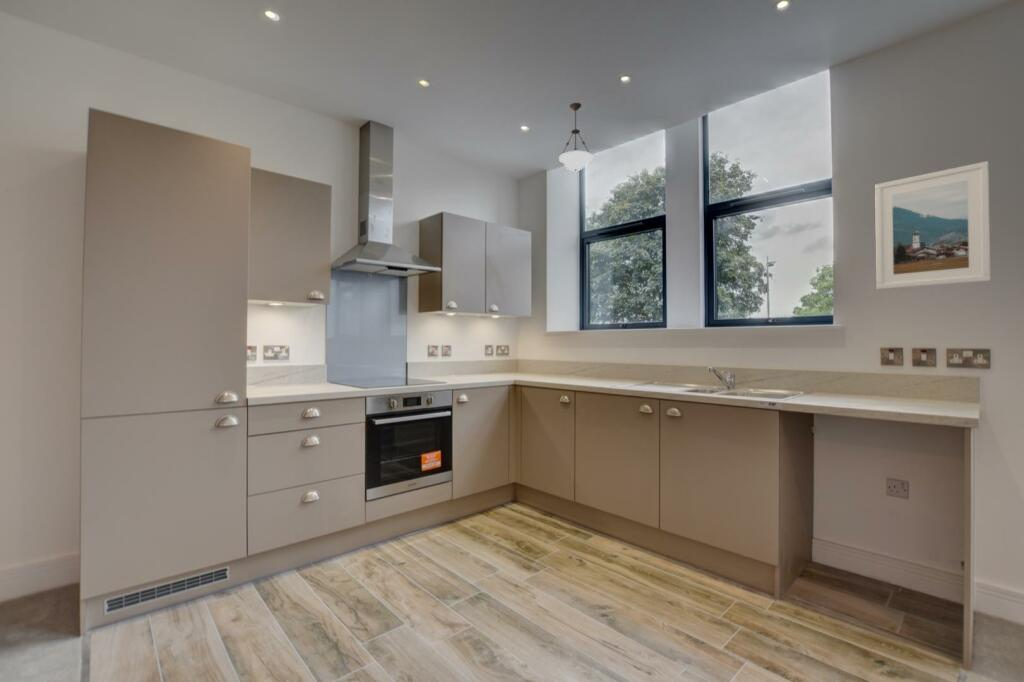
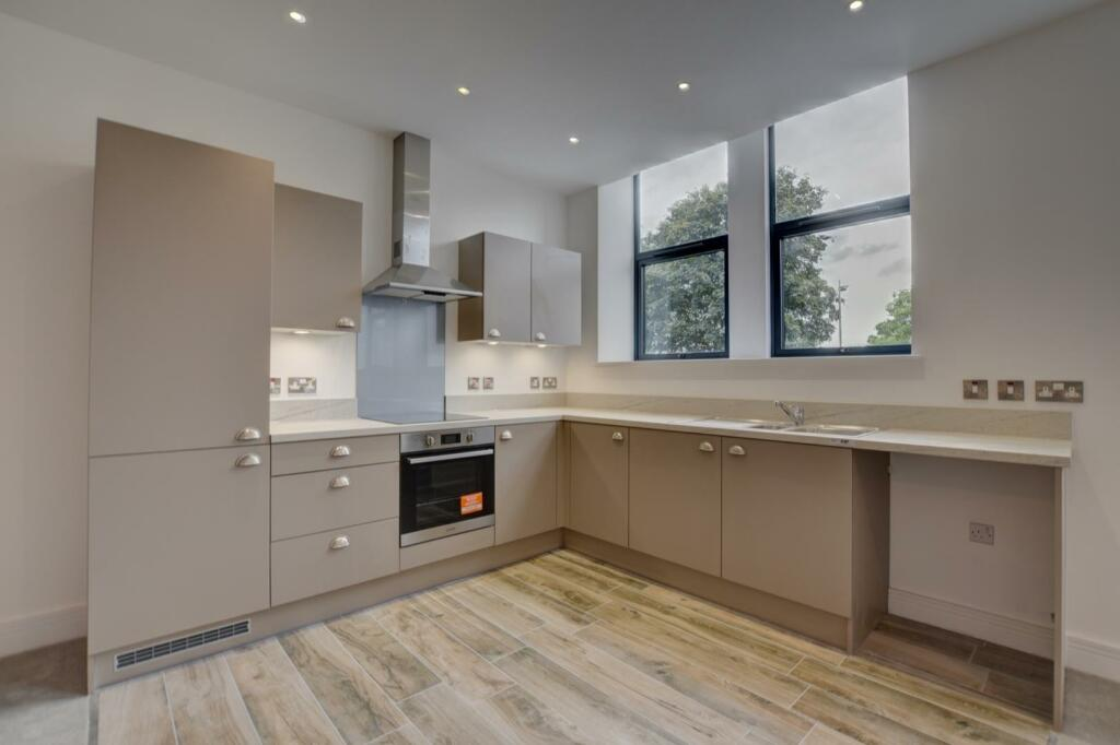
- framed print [874,160,992,291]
- pendant light [558,102,593,172]
